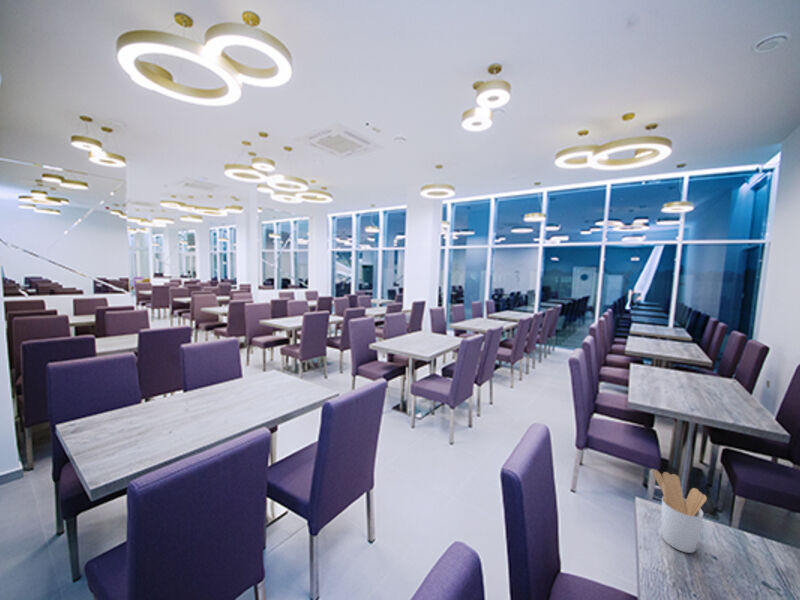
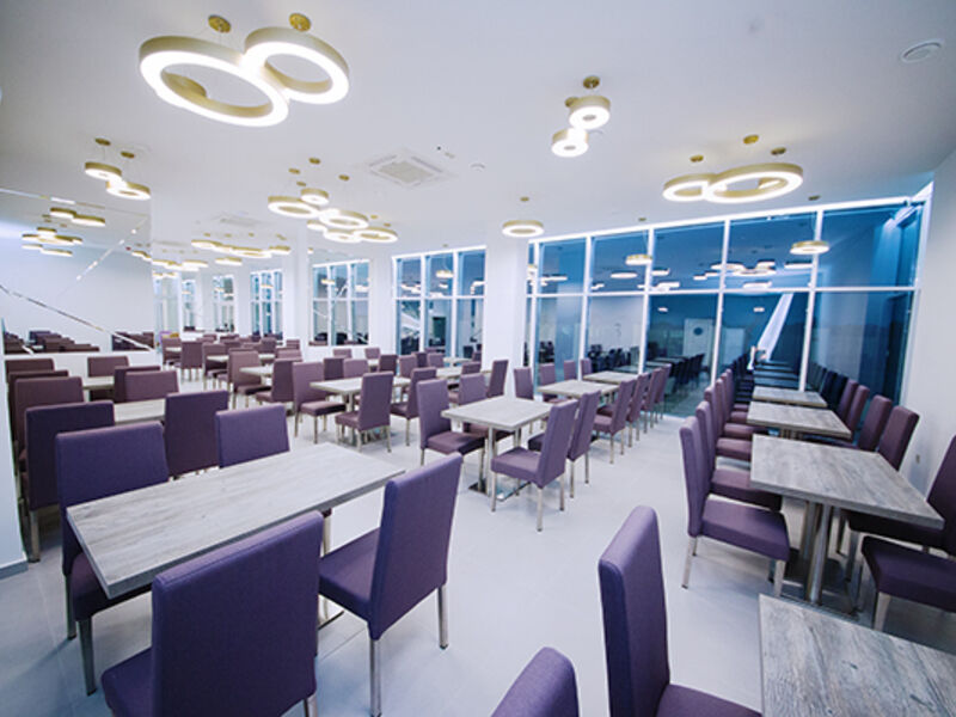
- utensil holder [652,470,708,554]
